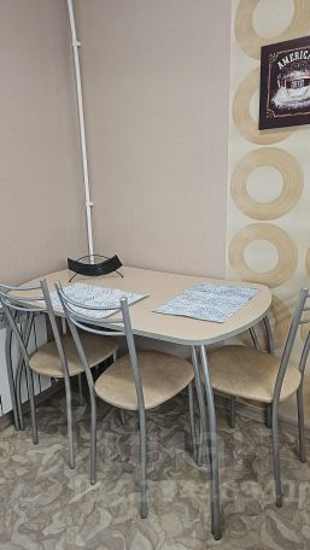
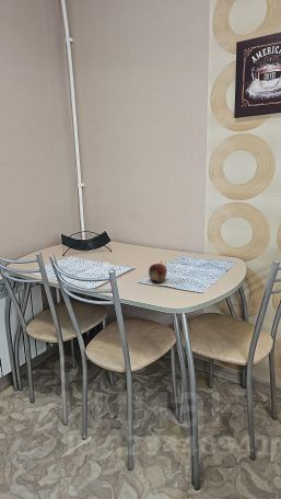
+ fruit [148,260,167,283]
